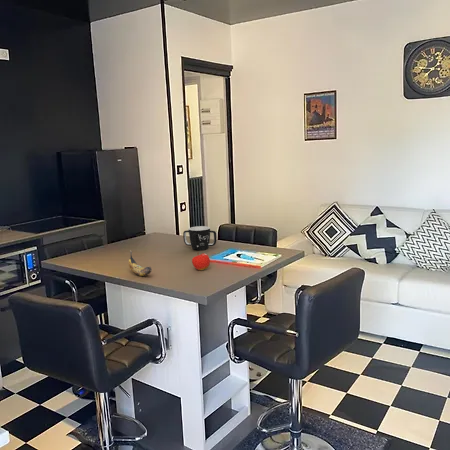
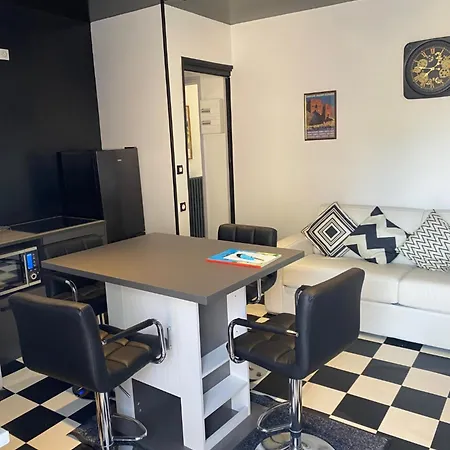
- mug [182,225,218,251]
- fruit [191,251,211,271]
- banana [128,249,153,277]
